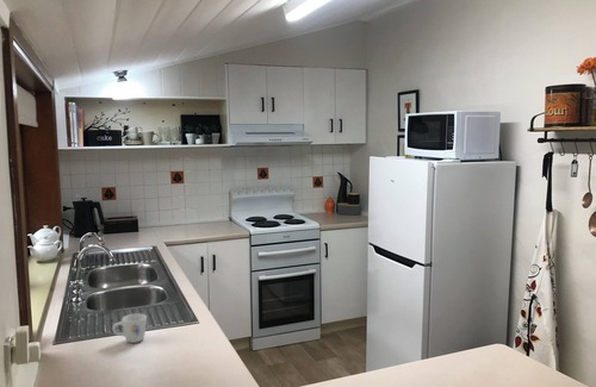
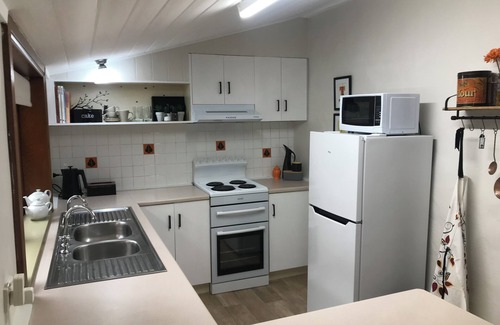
- mug [111,312,148,344]
